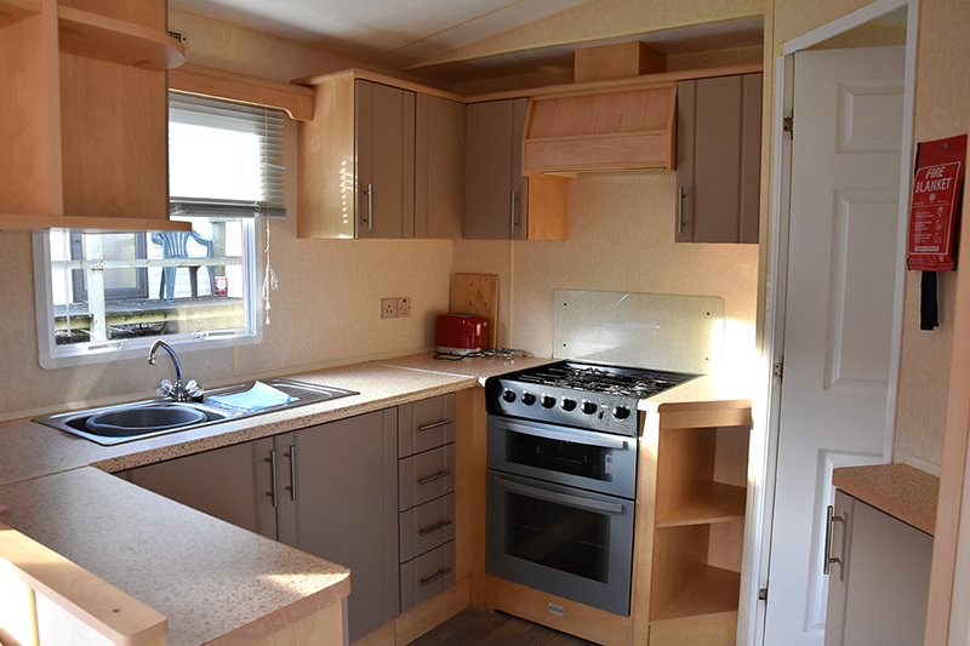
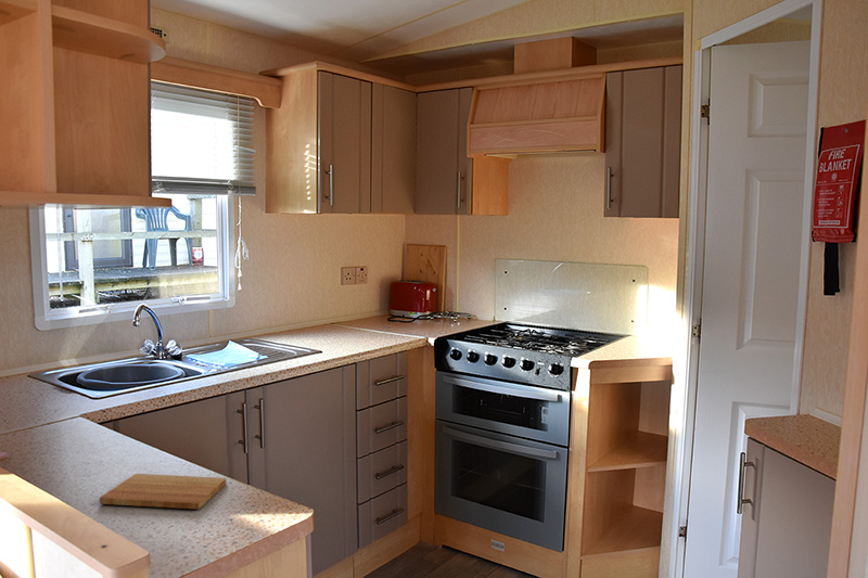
+ cutting board [99,473,227,510]
